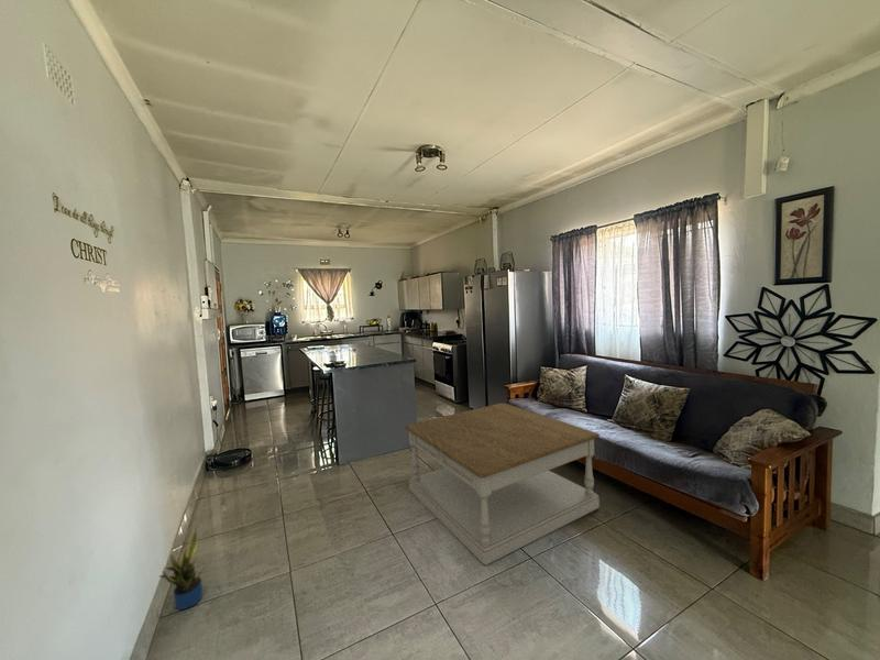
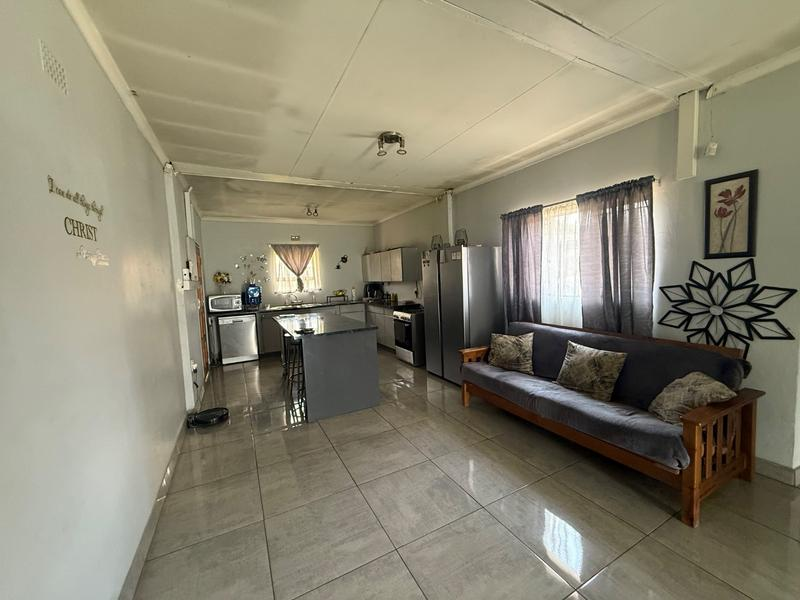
- coffee table [404,402,601,566]
- potted plant [157,526,209,610]
